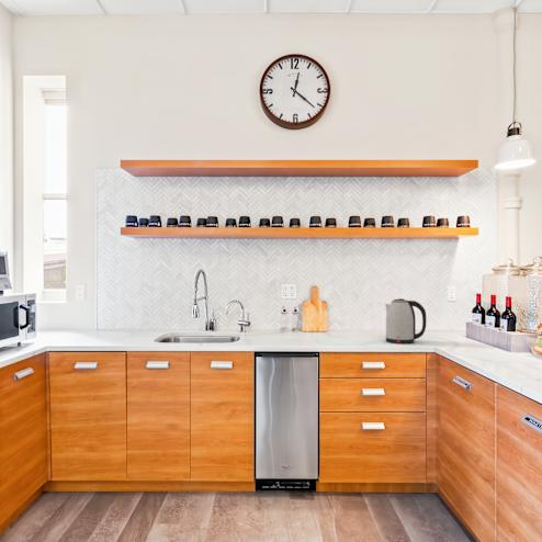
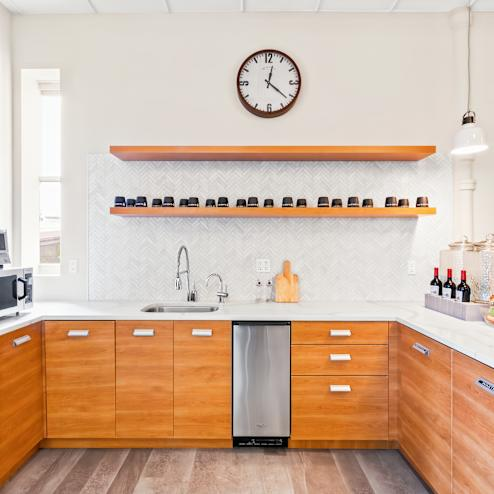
- kettle [384,297,427,345]
